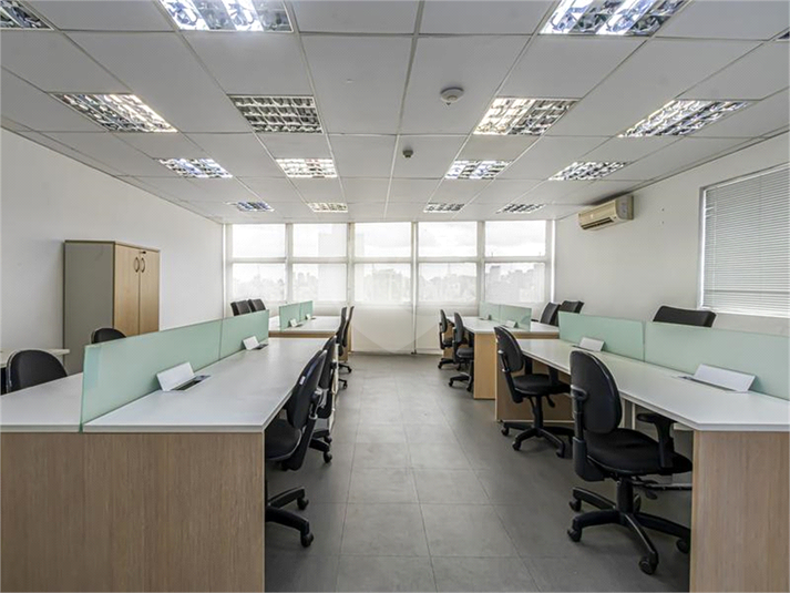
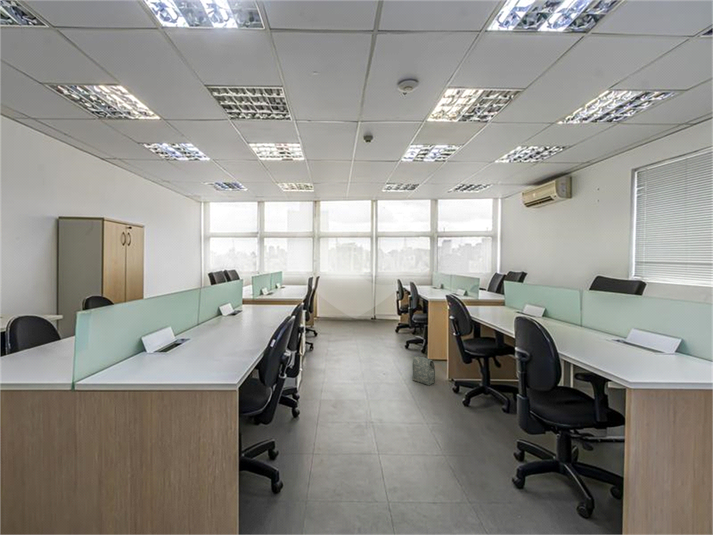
+ bag [411,355,436,386]
